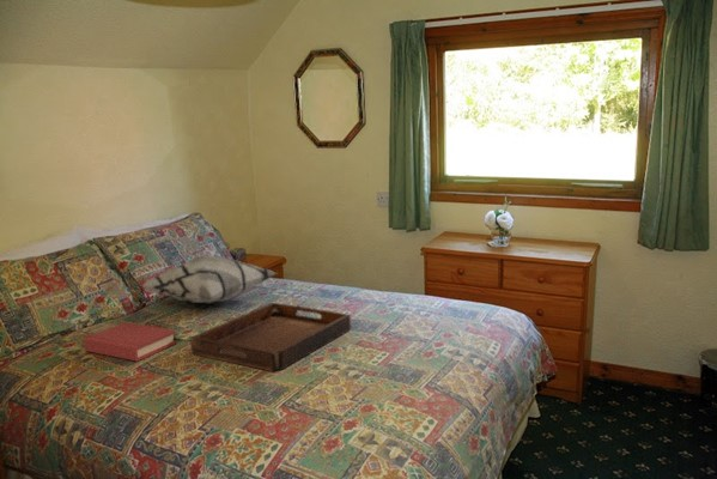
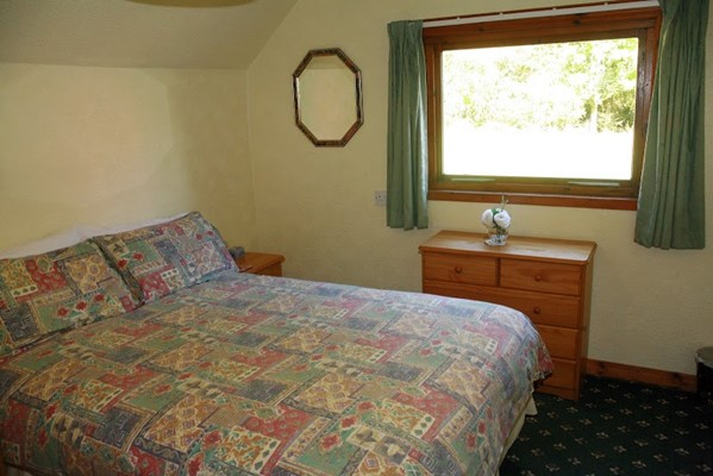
- hardback book [83,321,177,363]
- serving tray [190,302,352,372]
- decorative pillow [141,254,278,304]
